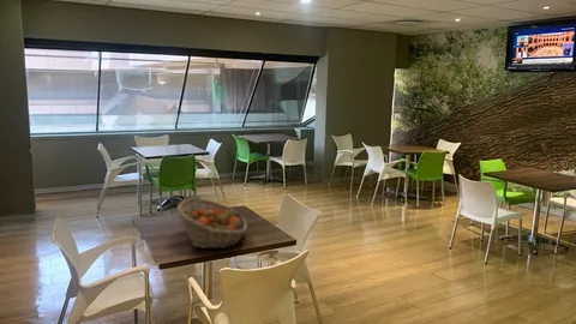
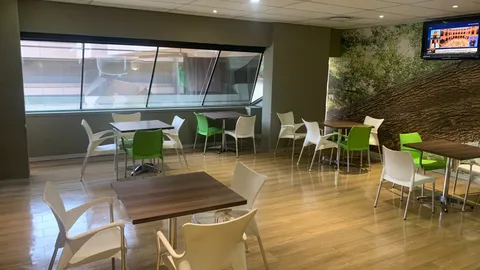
- fruit basket [176,198,248,250]
